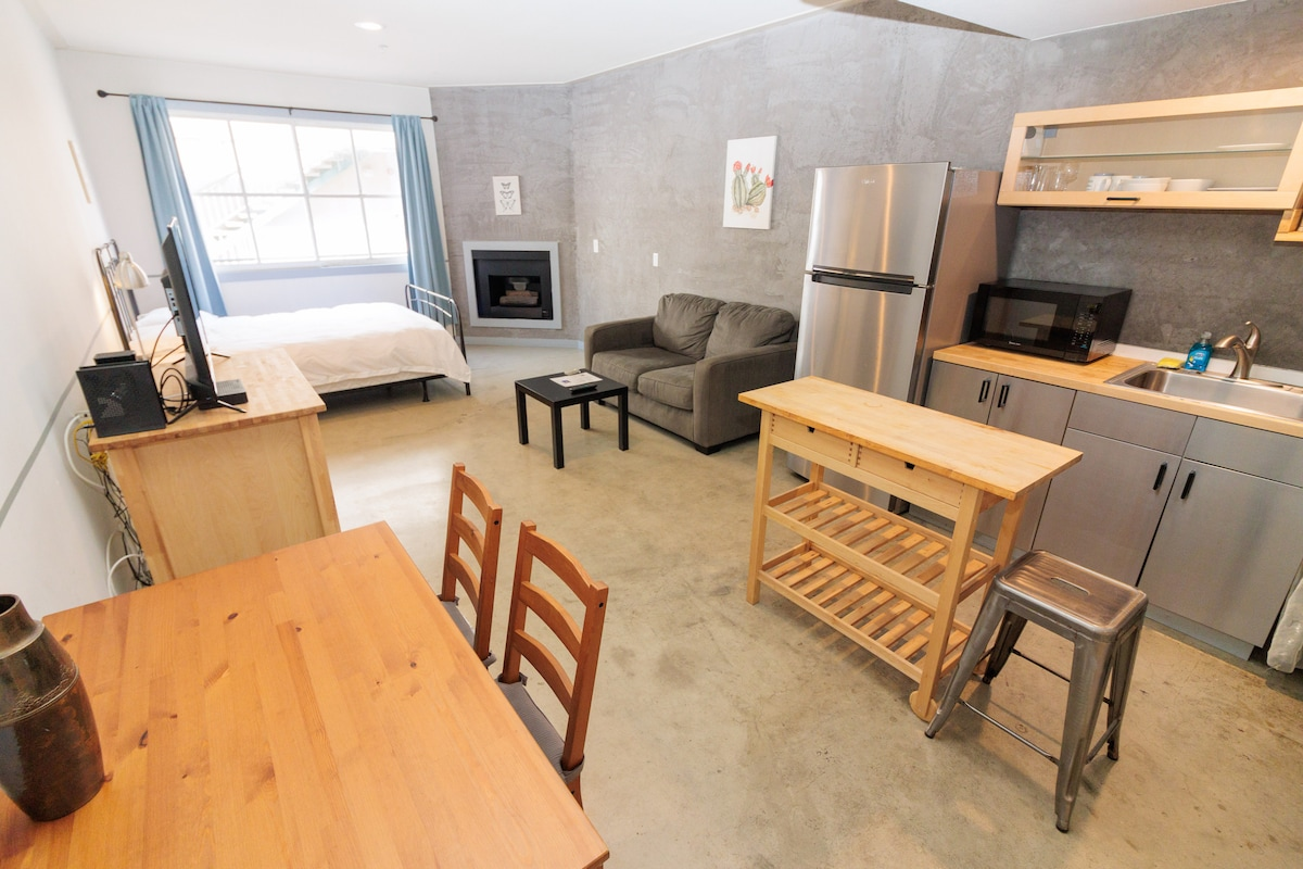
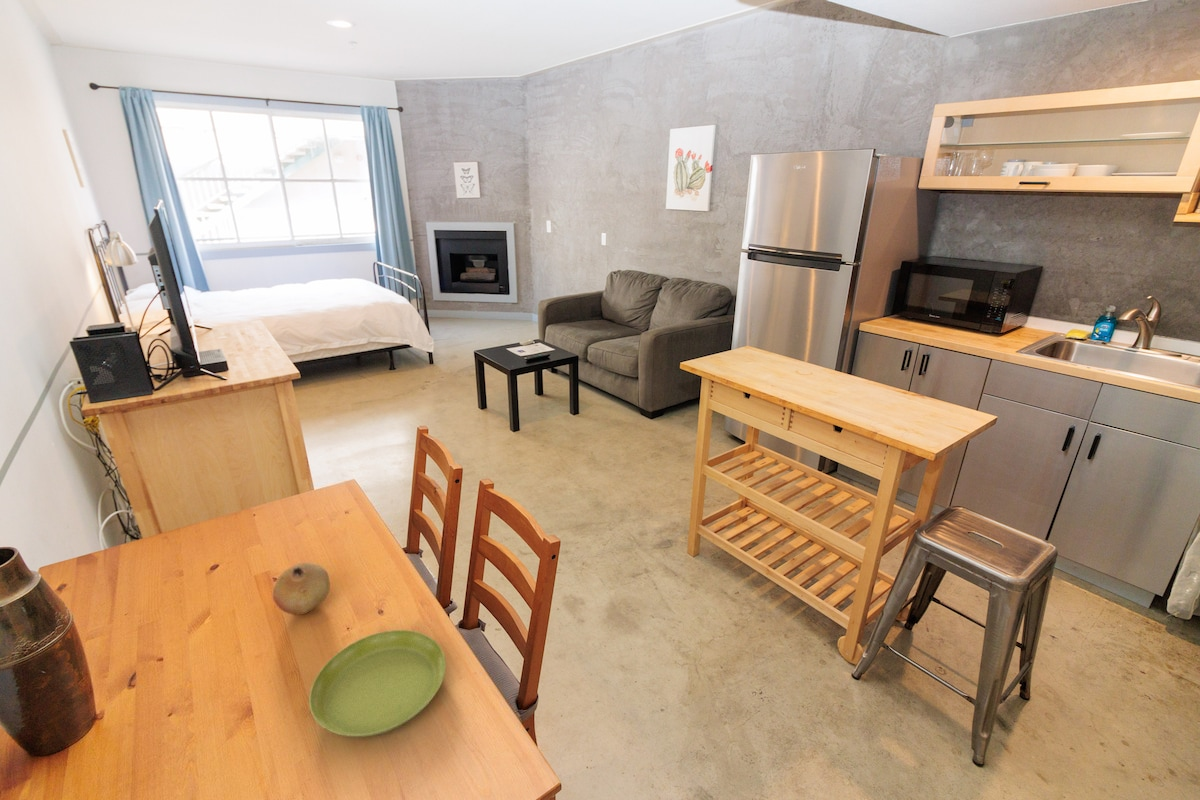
+ saucer [308,629,447,738]
+ fruit [272,562,331,616]
